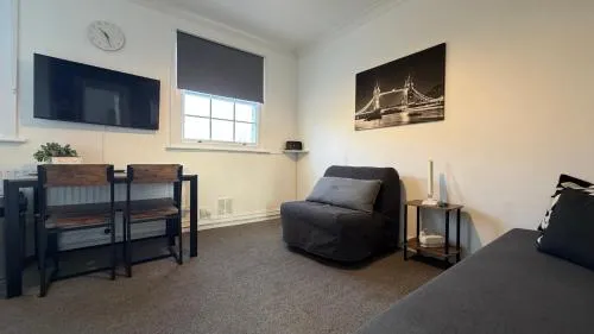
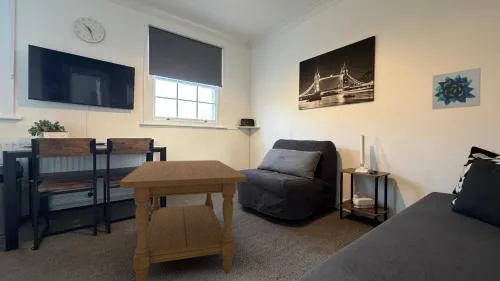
+ coffee table [119,159,247,281]
+ wall art [431,67,482,110]
